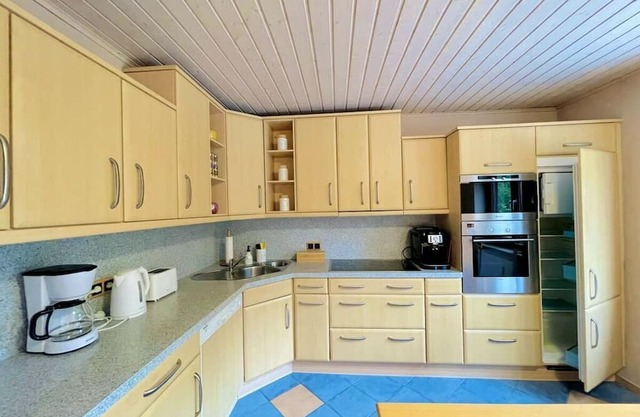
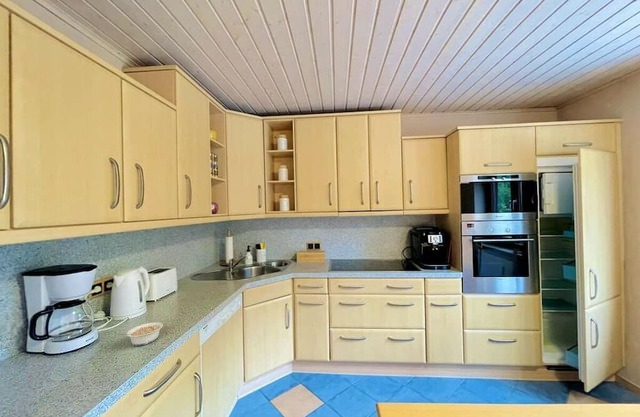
+ legume [117,321,164,347]
